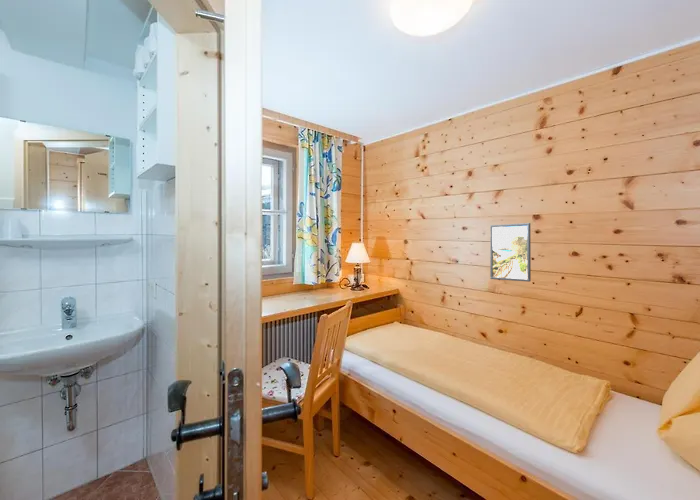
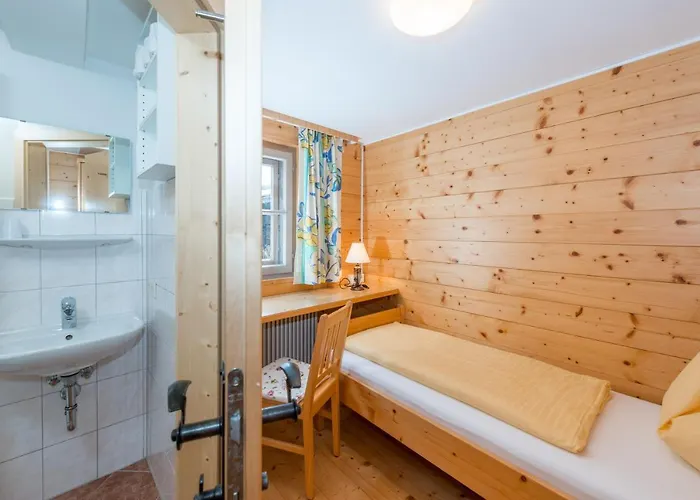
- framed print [489,222,532,283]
